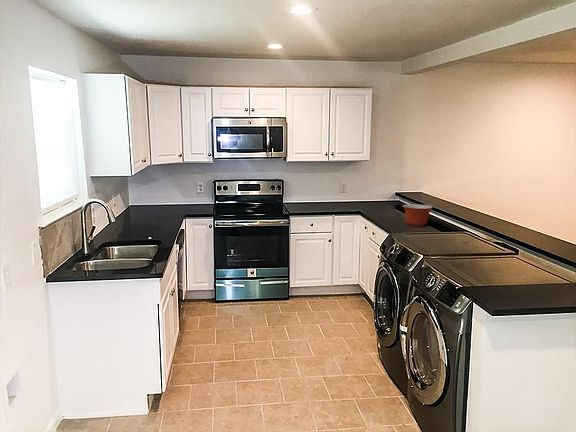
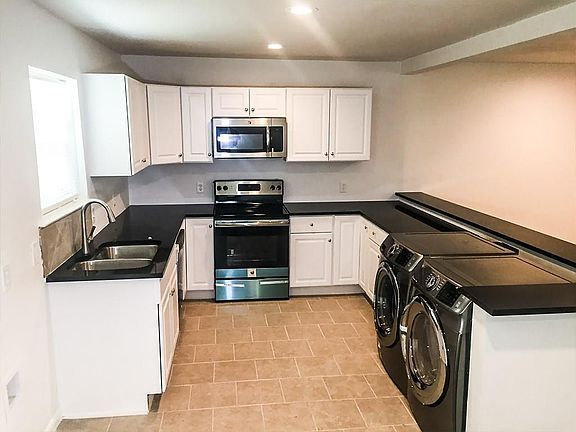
- mixing bowl [402,203,433,227]
